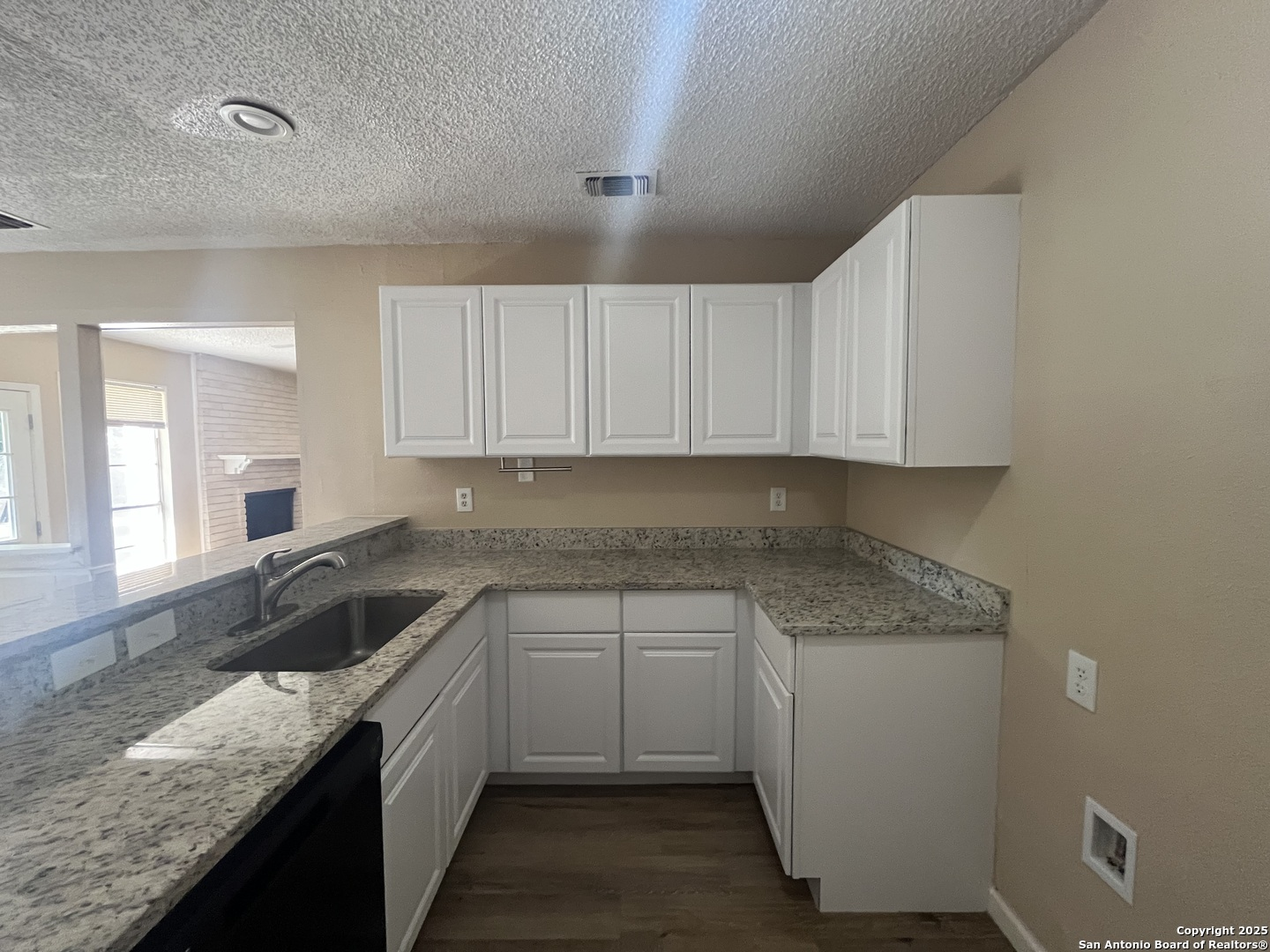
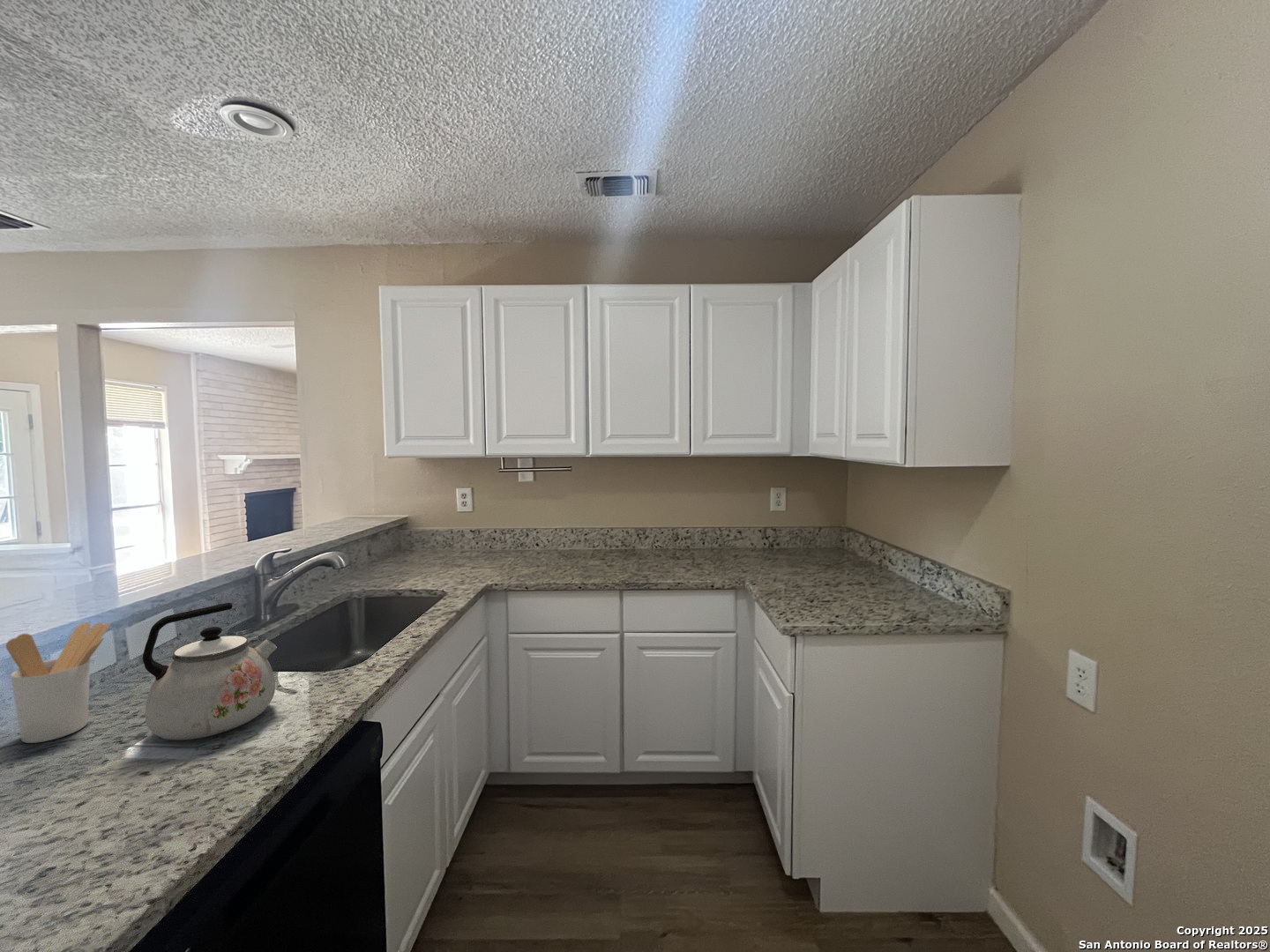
+ utensil holder [5,621,111,744]
+ kettle [142,602,278,740]
